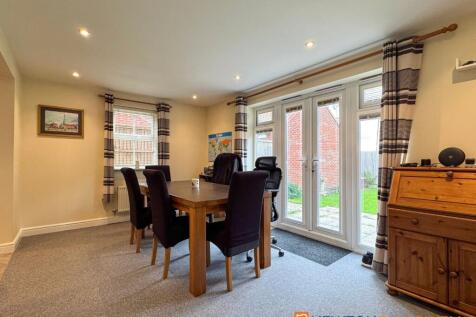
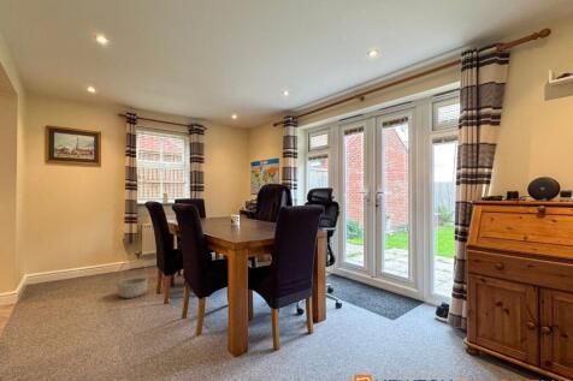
+ basket [116,258,149,299]
